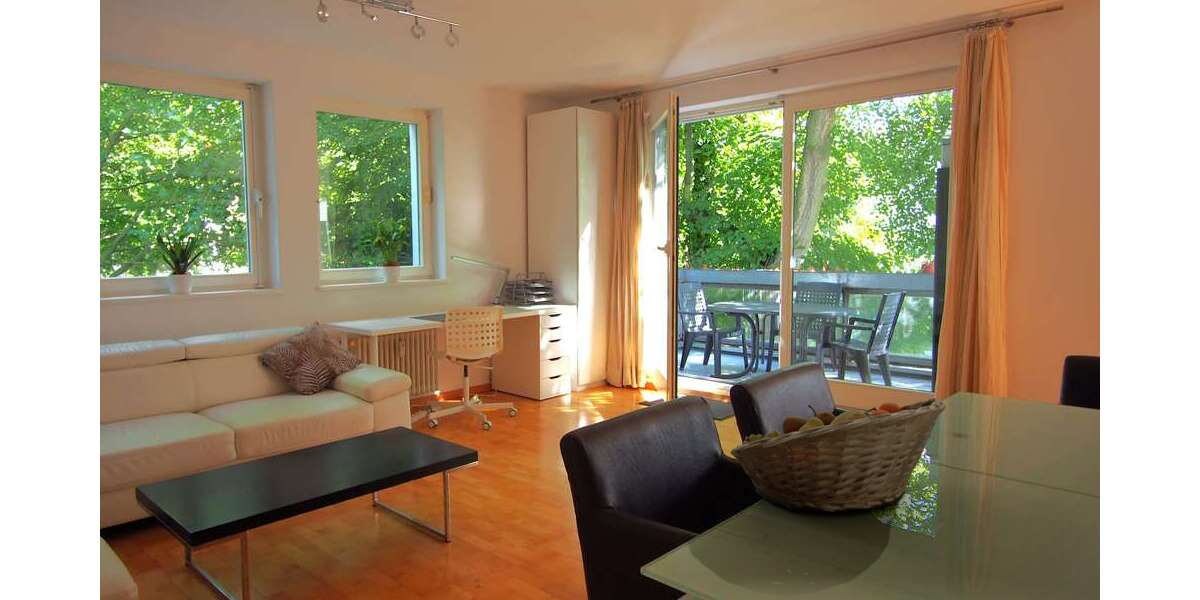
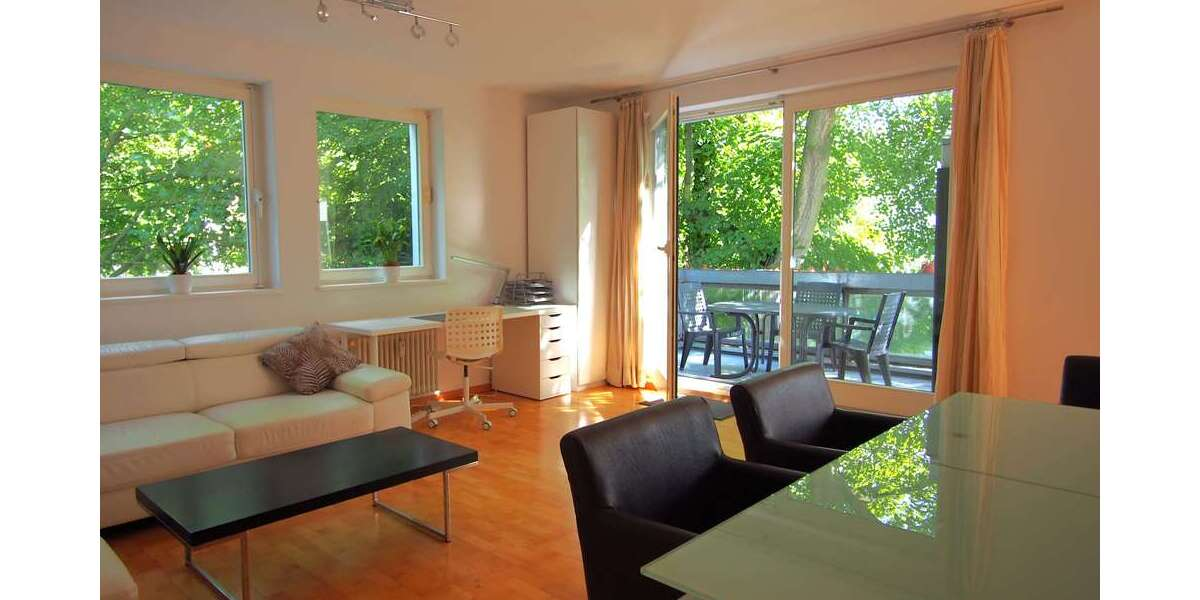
- fruit basket [730,397,947,513]
